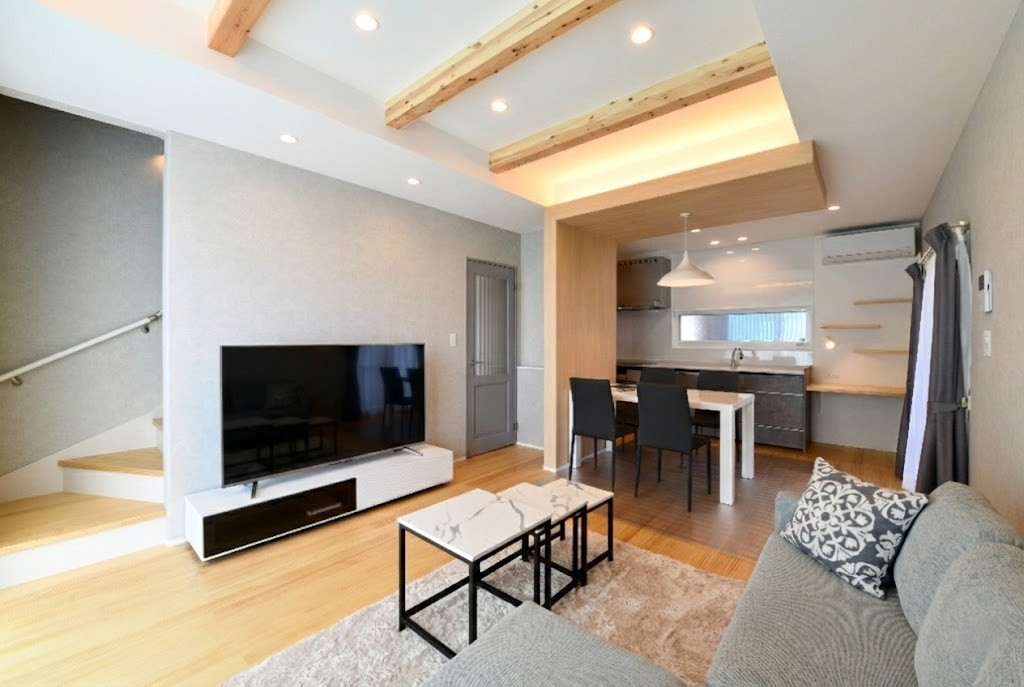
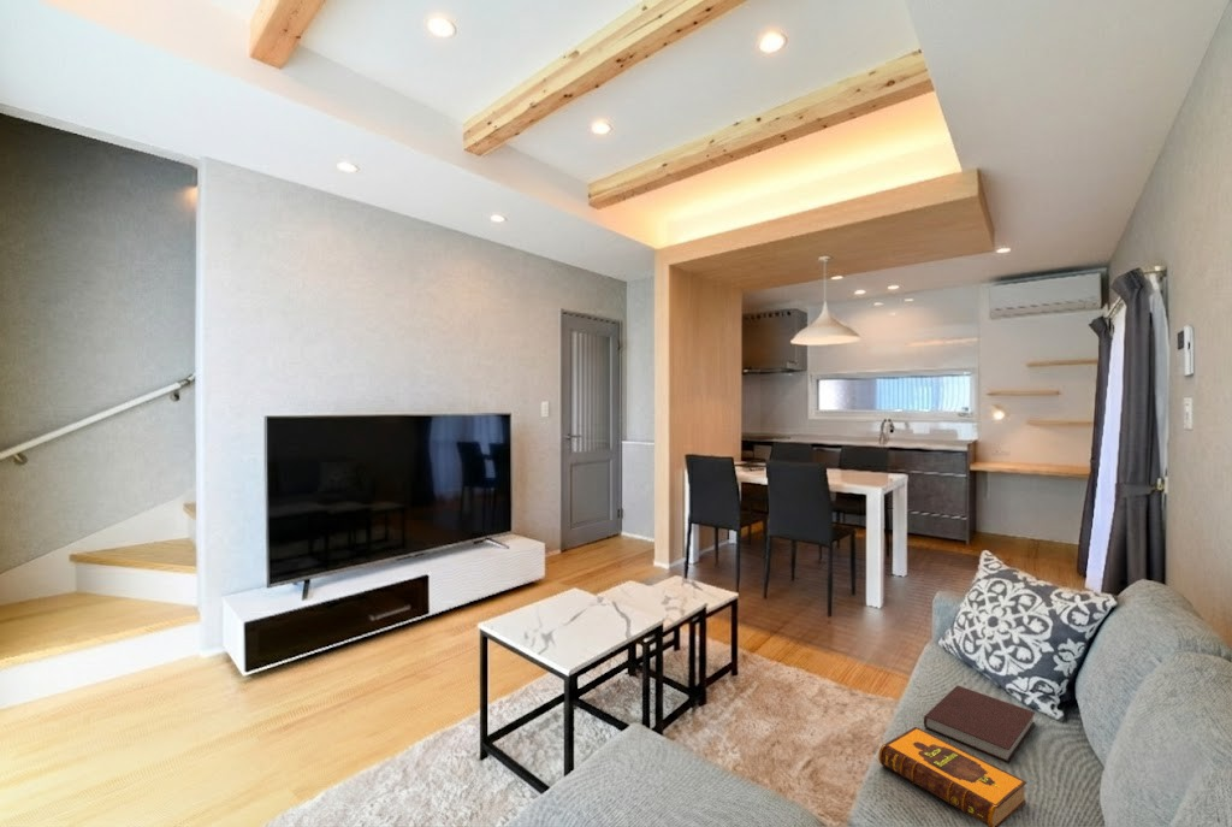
+ notebook [923,685,1037,763]
+ hardback book [877,726,1027,827]
